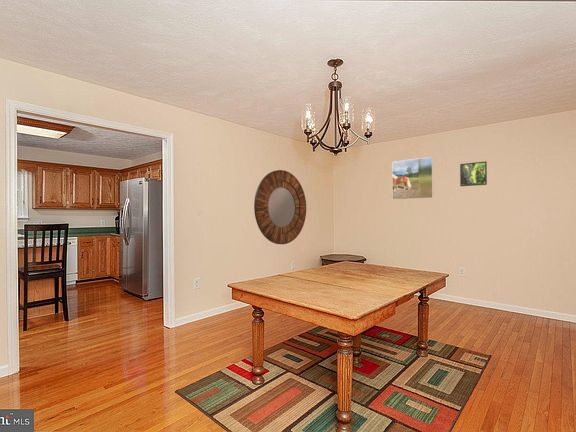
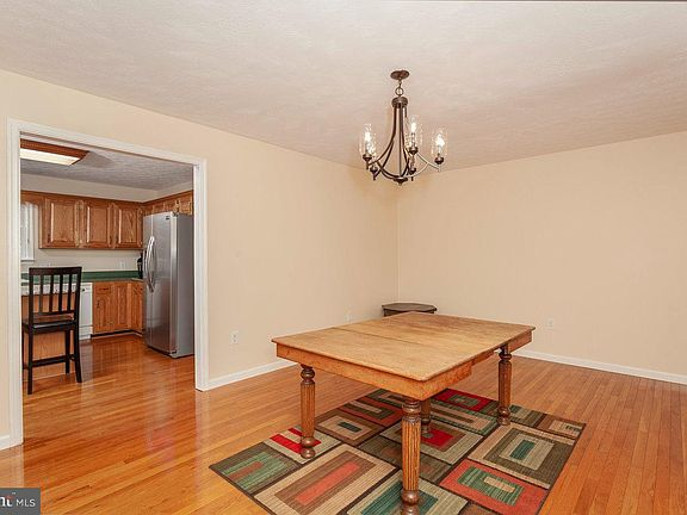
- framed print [391,156,434,201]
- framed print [459,160,488,187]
- home mirror [253,169,307,245]
